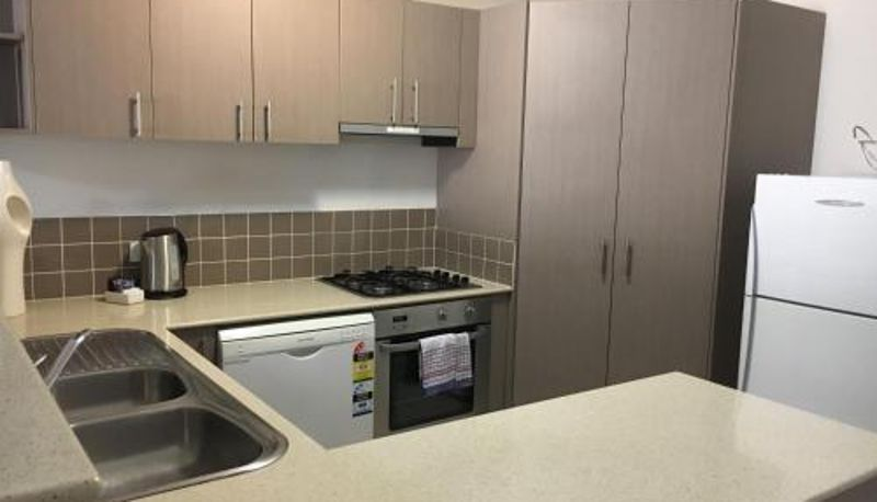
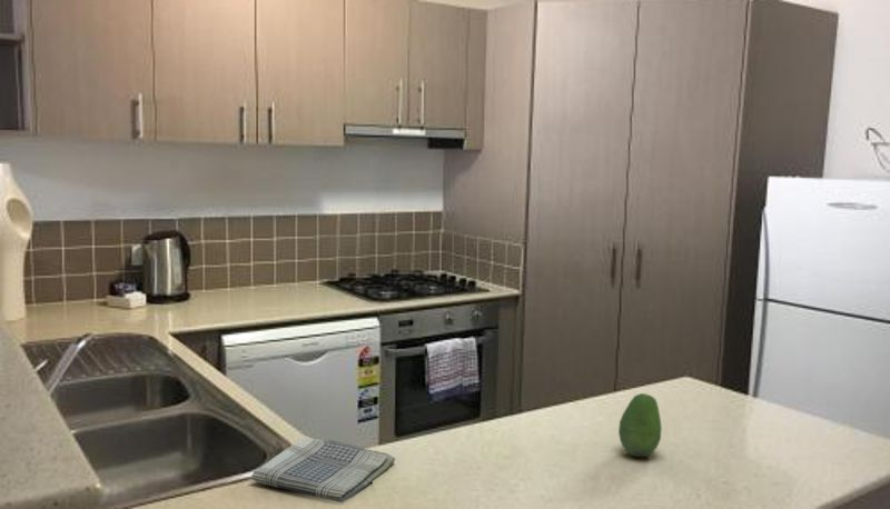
+ fruit [617,392,663,458]
+ dish towel [250,435,396,503]
